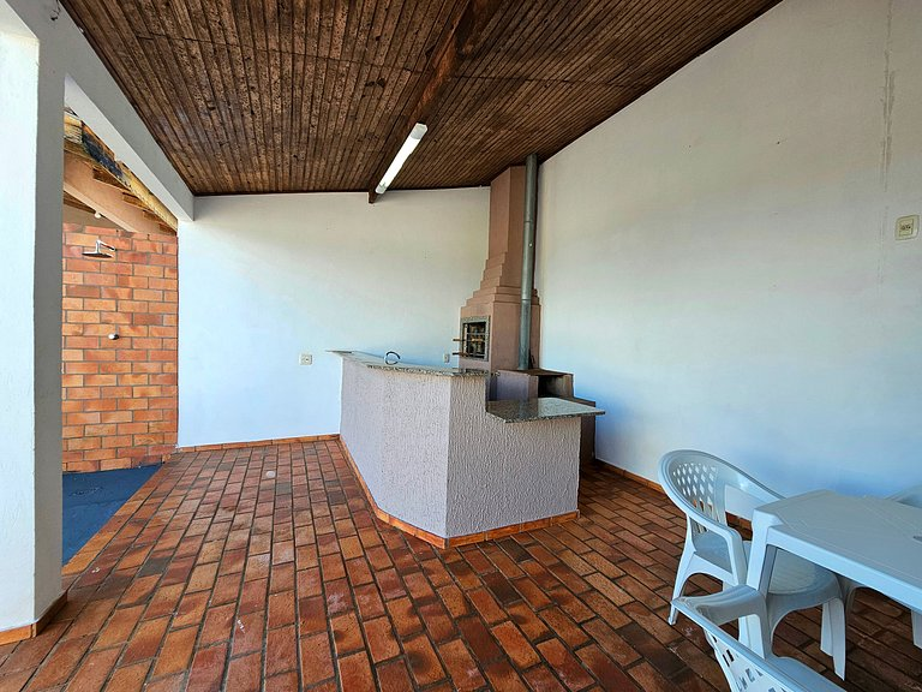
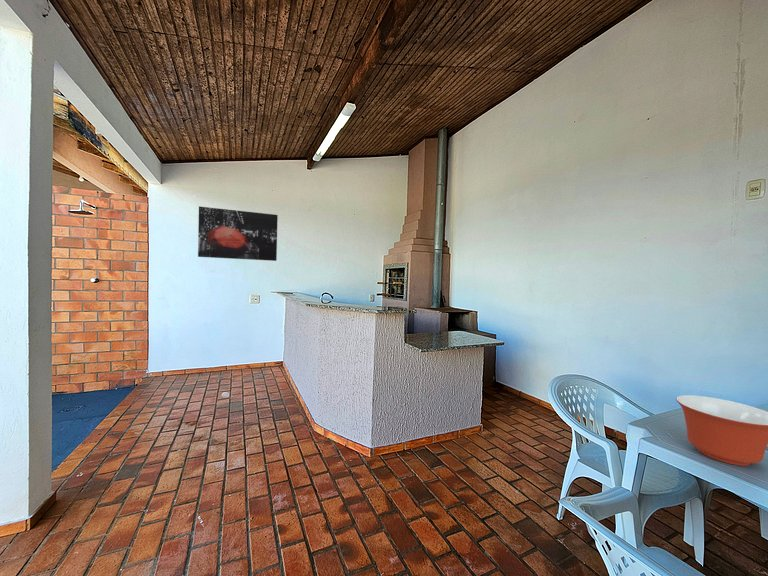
+ wall art [197,206,279,262]
+ mixing bowl [675,394,768,467]
